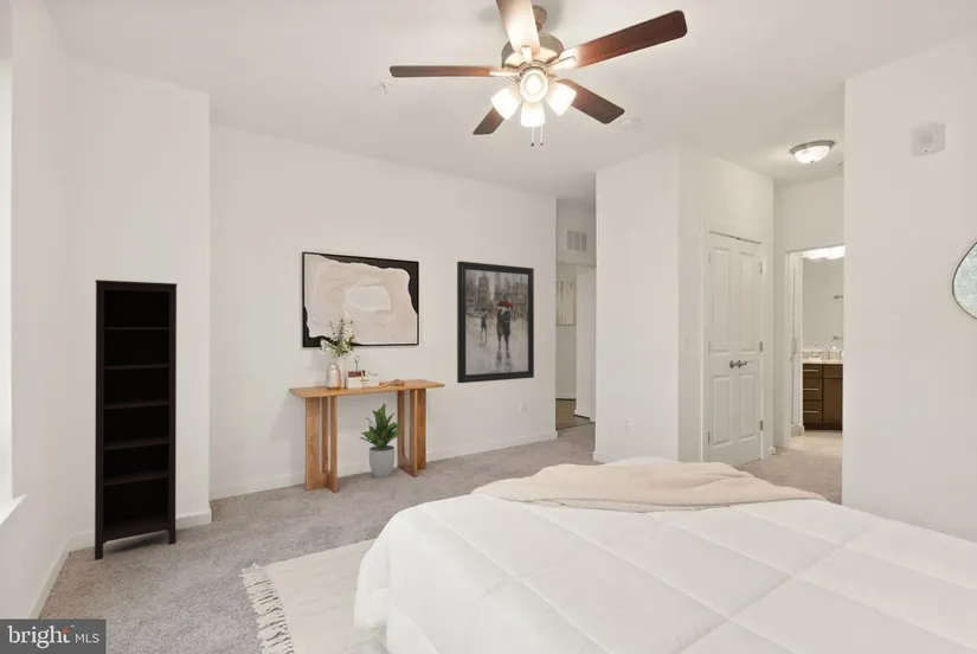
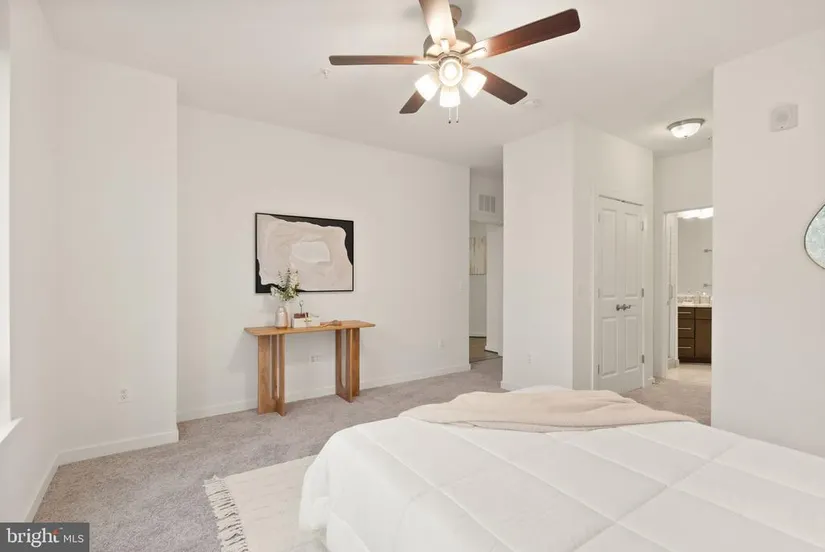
- wall art [456,259,535,384]
- potted plant [358,403,401,479]
- bookcase [94,278,178,562]
